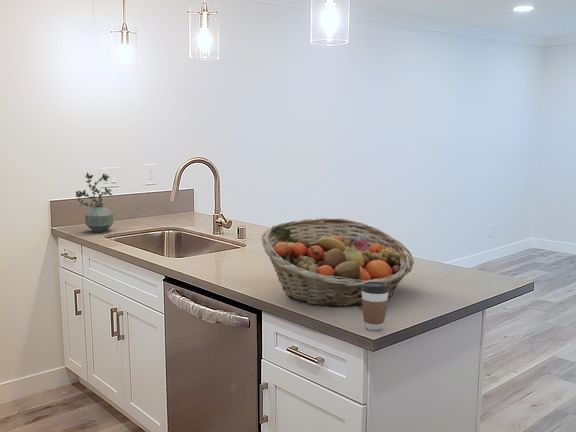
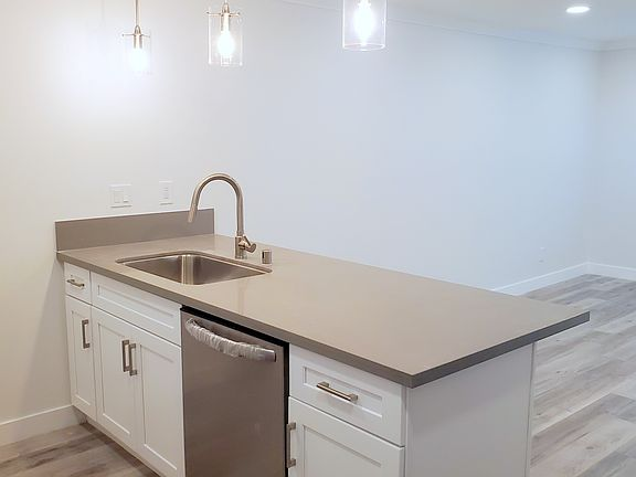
- fruit basket [260,217,415,308]
- potted plant [75,171,114,233]
- coffee cup [361,282,389,331]
